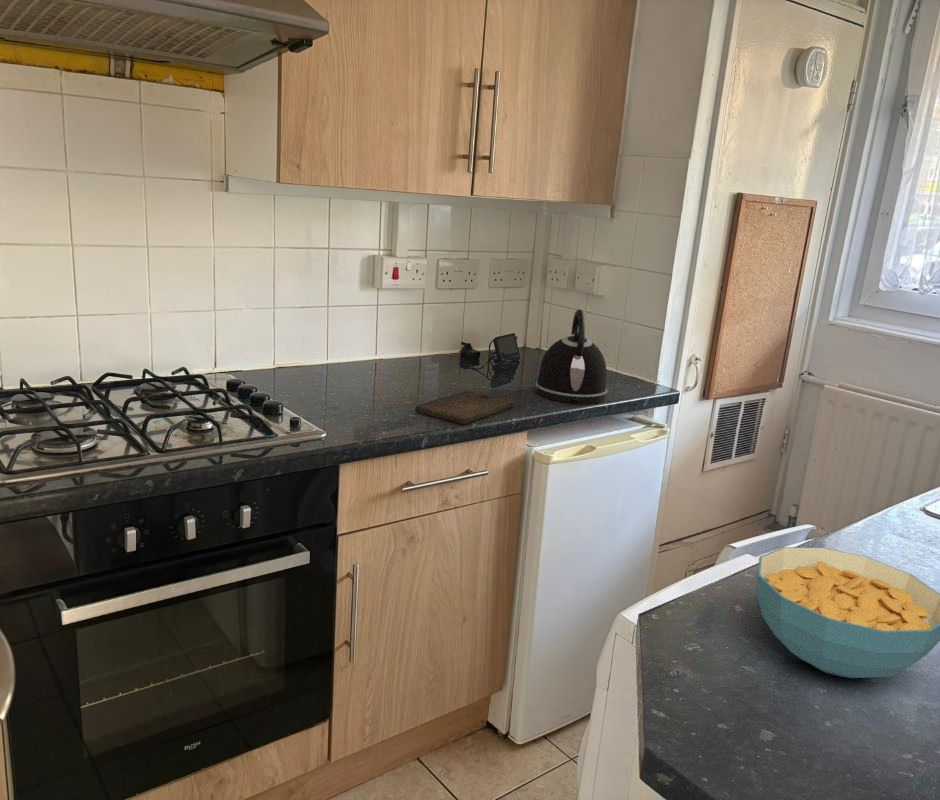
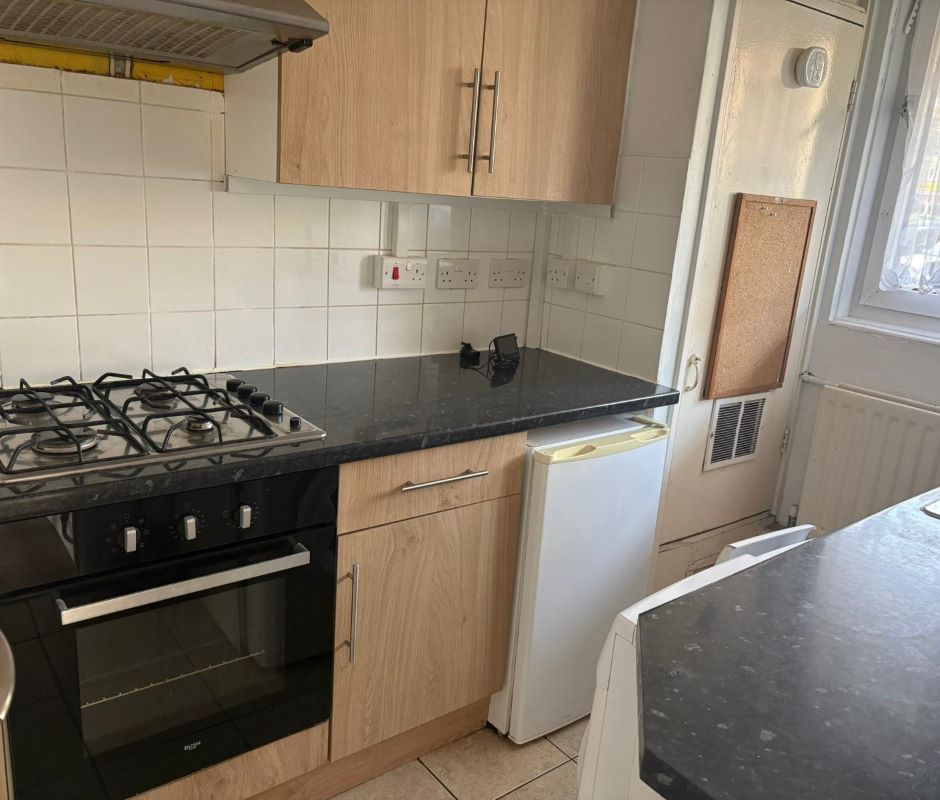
- kettle [535,309,608,405]
- cutting board [415,390,515,425]
- cereal bowl [756,546,940,679]
